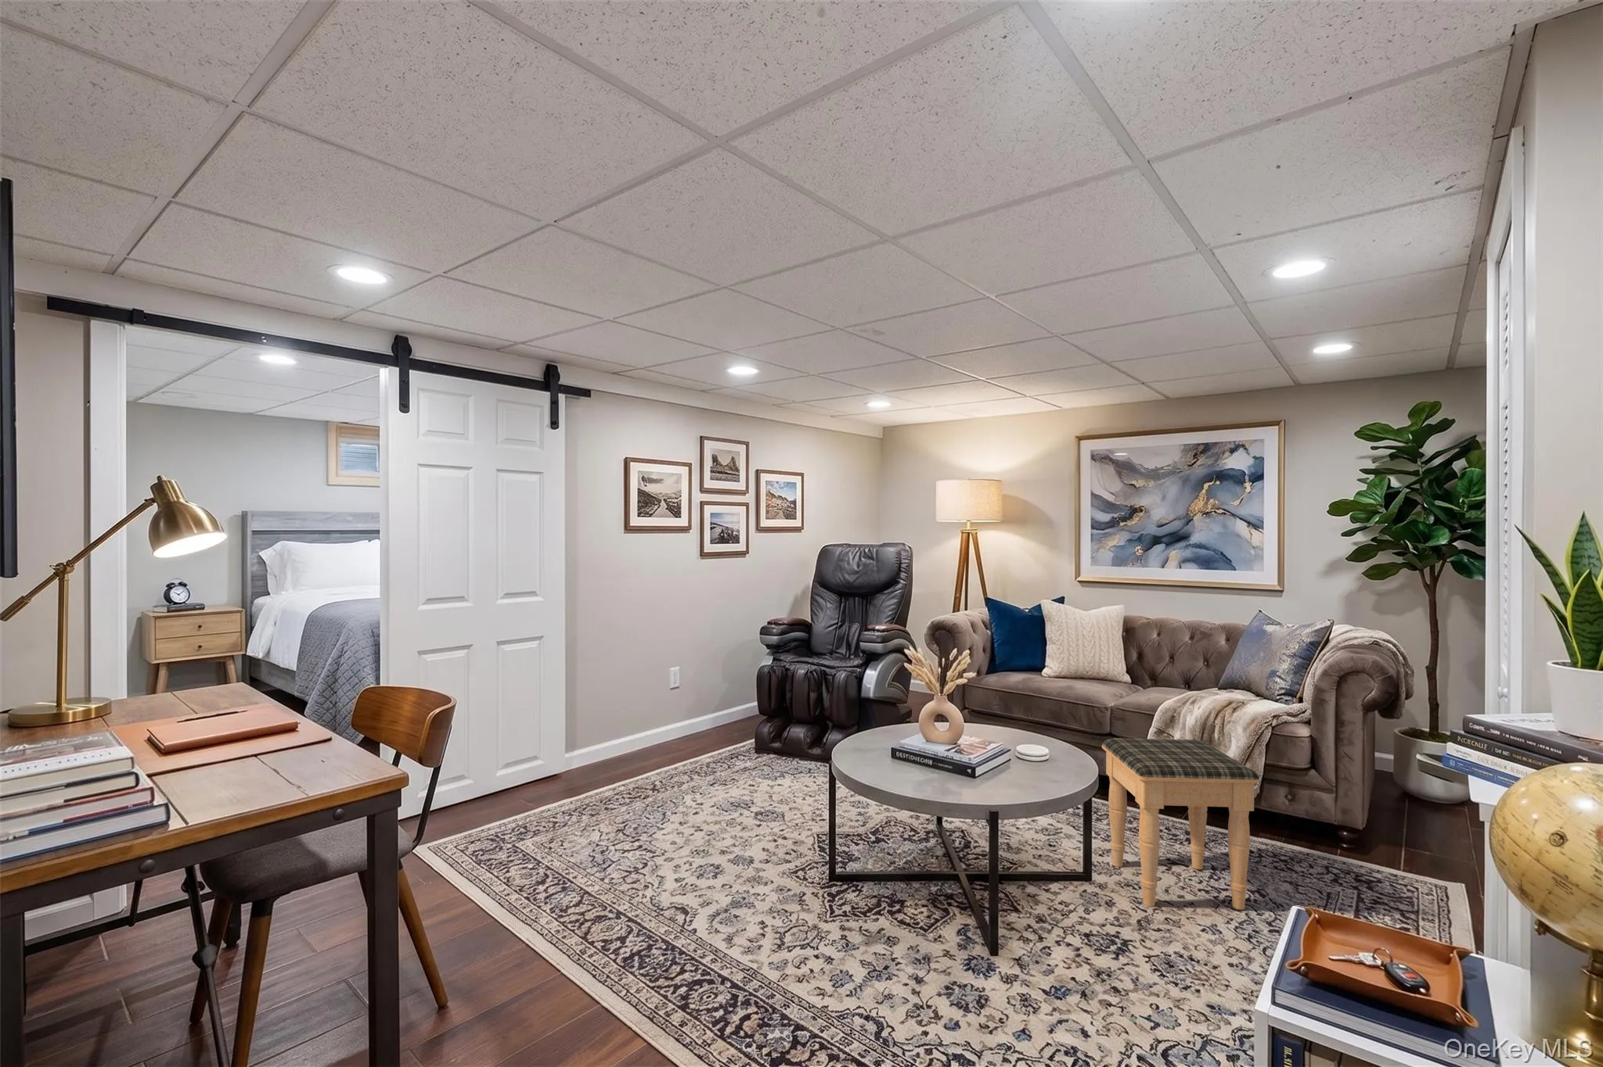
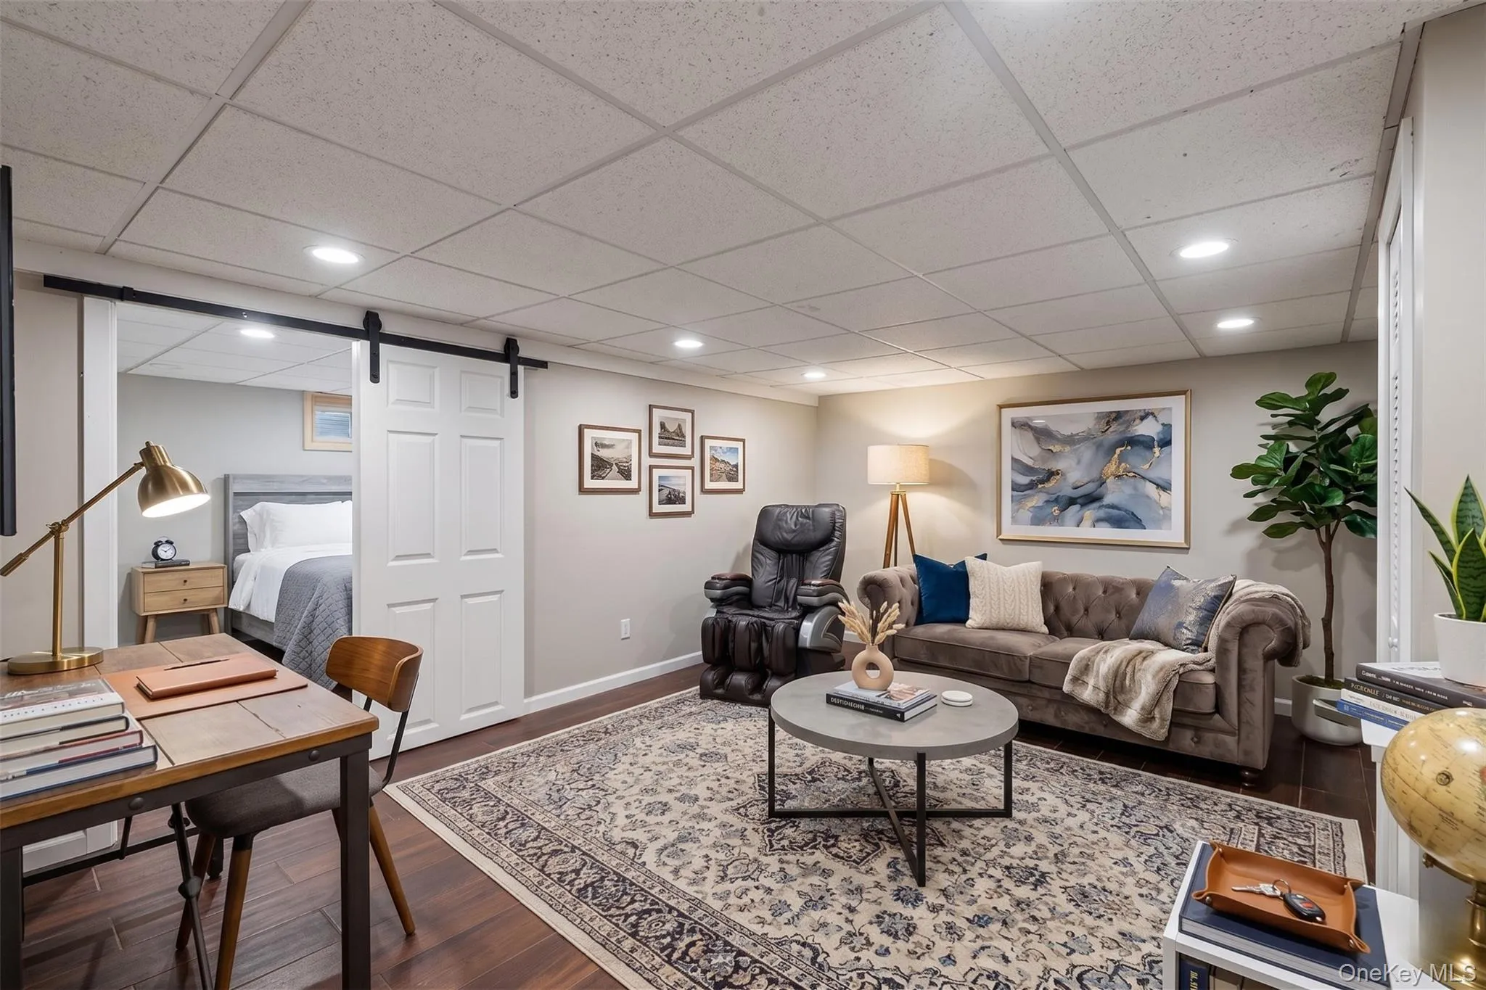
- footstool [1101,737,1260,911]
